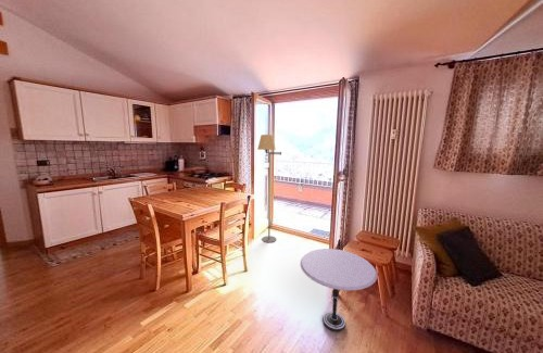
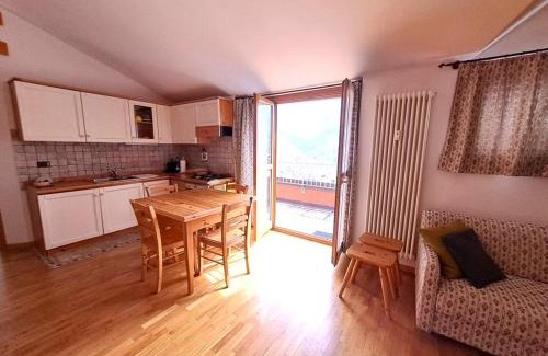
- side table [300,248,378,332]
- floor lamp [256,134,282,243]
